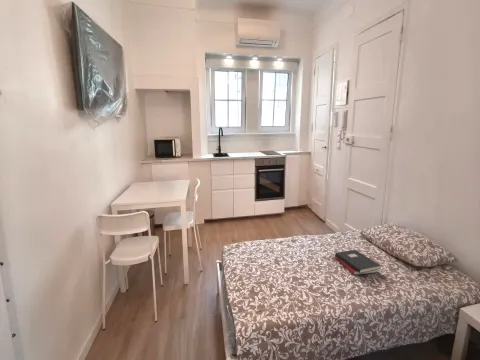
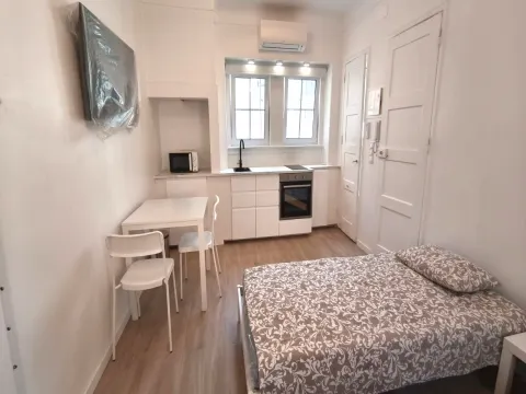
- hardback book [334,249,382,276]
